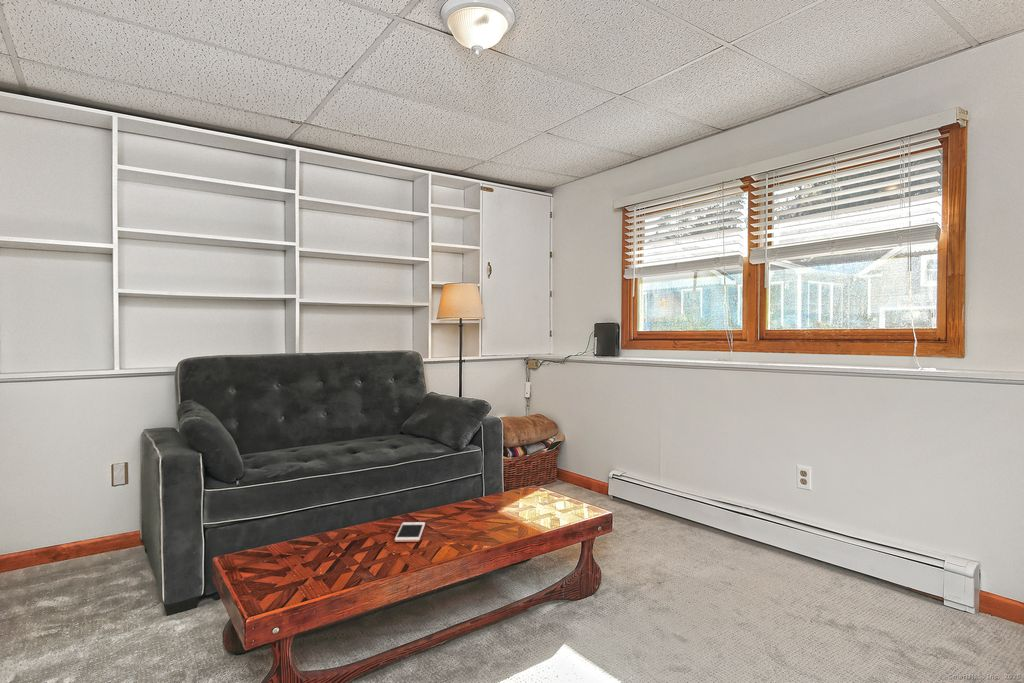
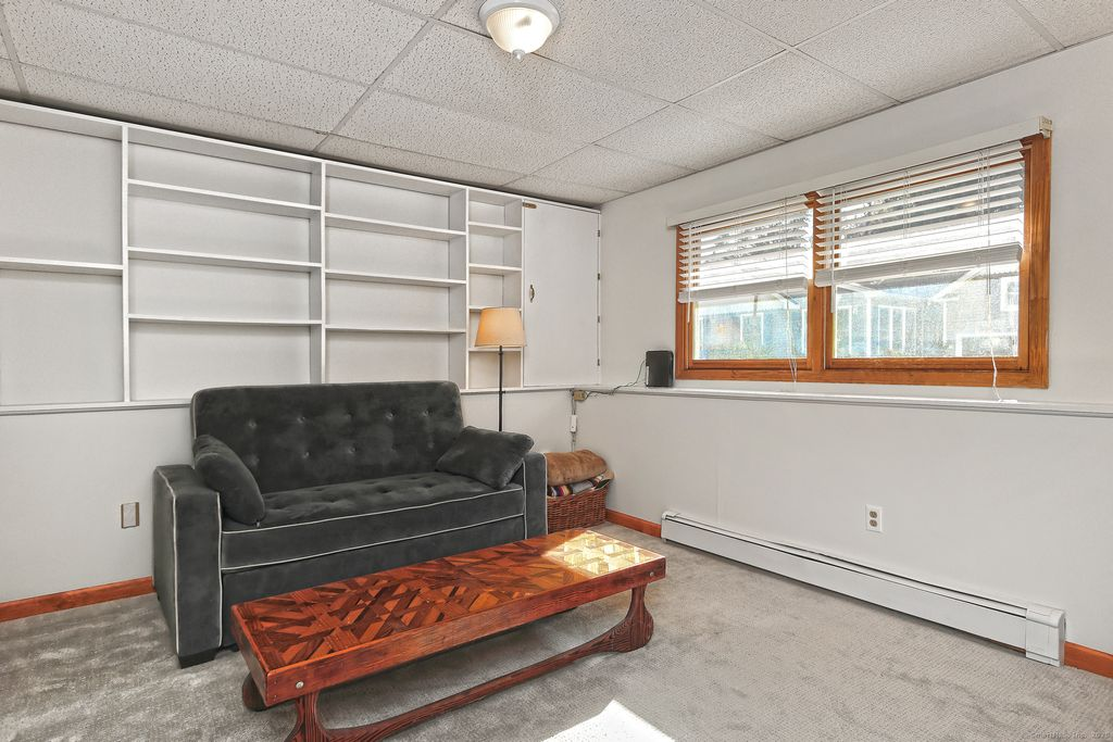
- cell phone [394,521,426,543]
